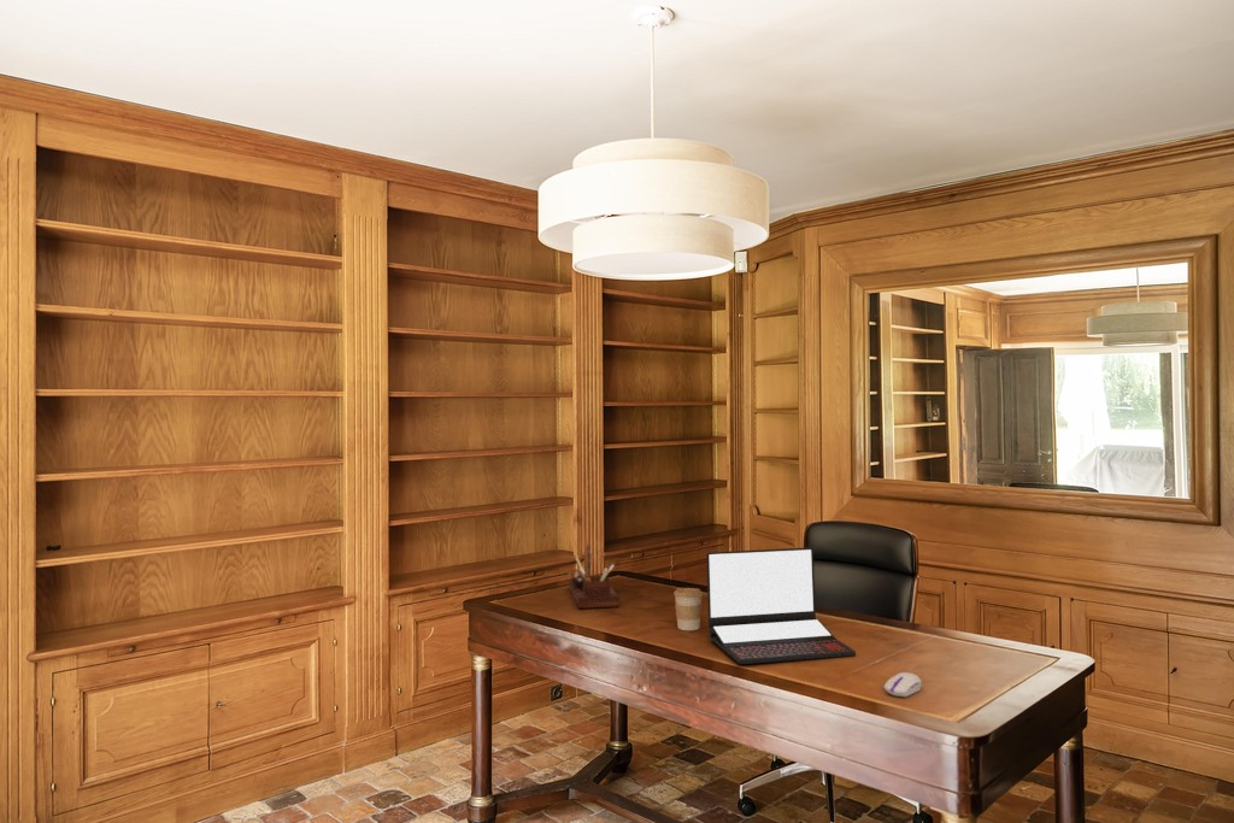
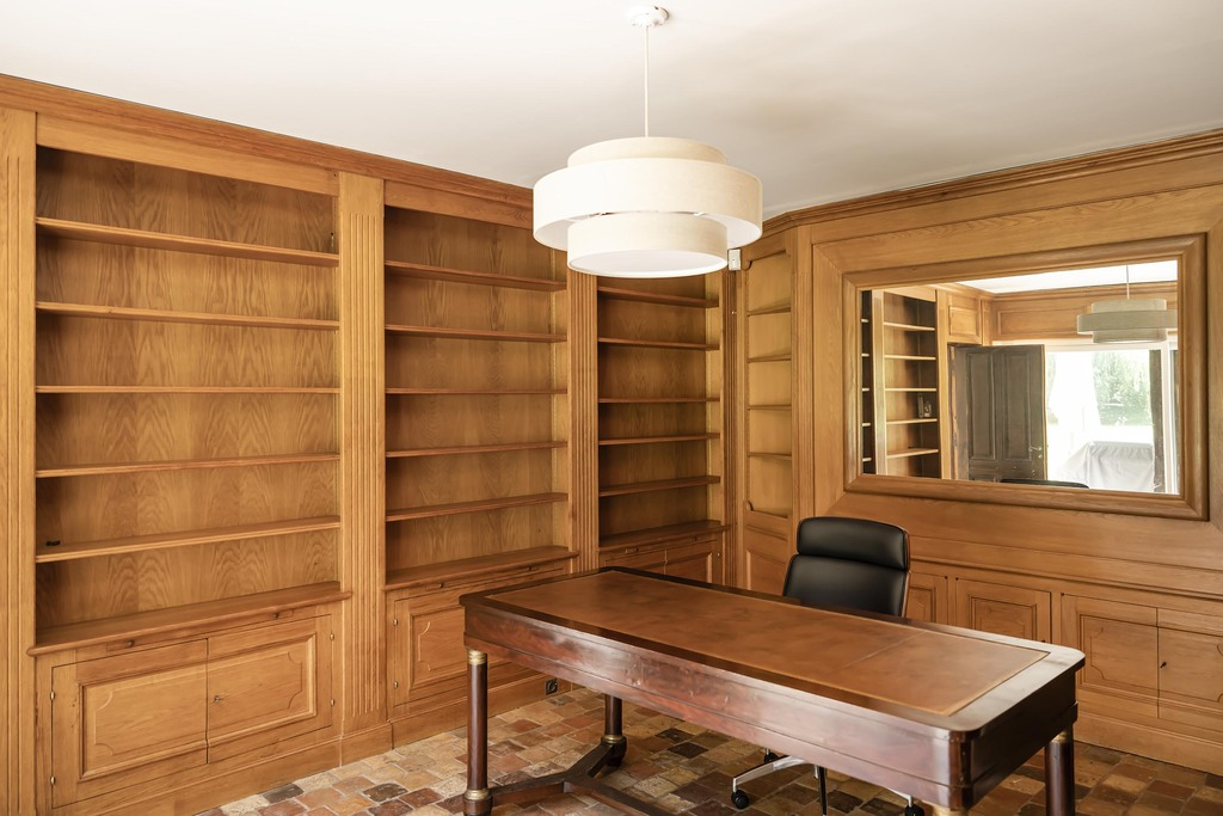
- laptop [705,546,857,665]
- desk organizer [568,542,621,610]
- computer mouse [883,671,923,698]
- coffee cup [672,587,704,631]
